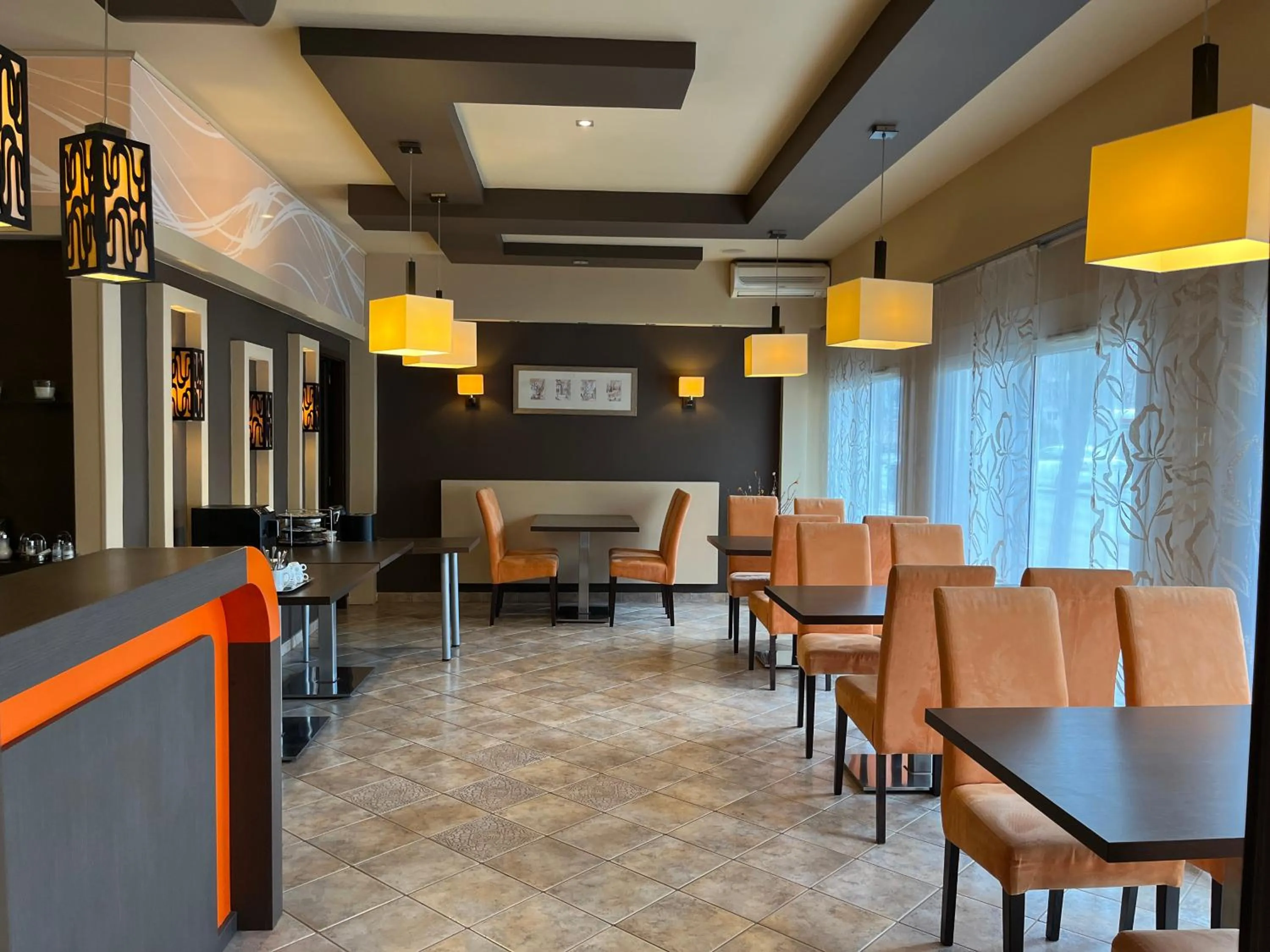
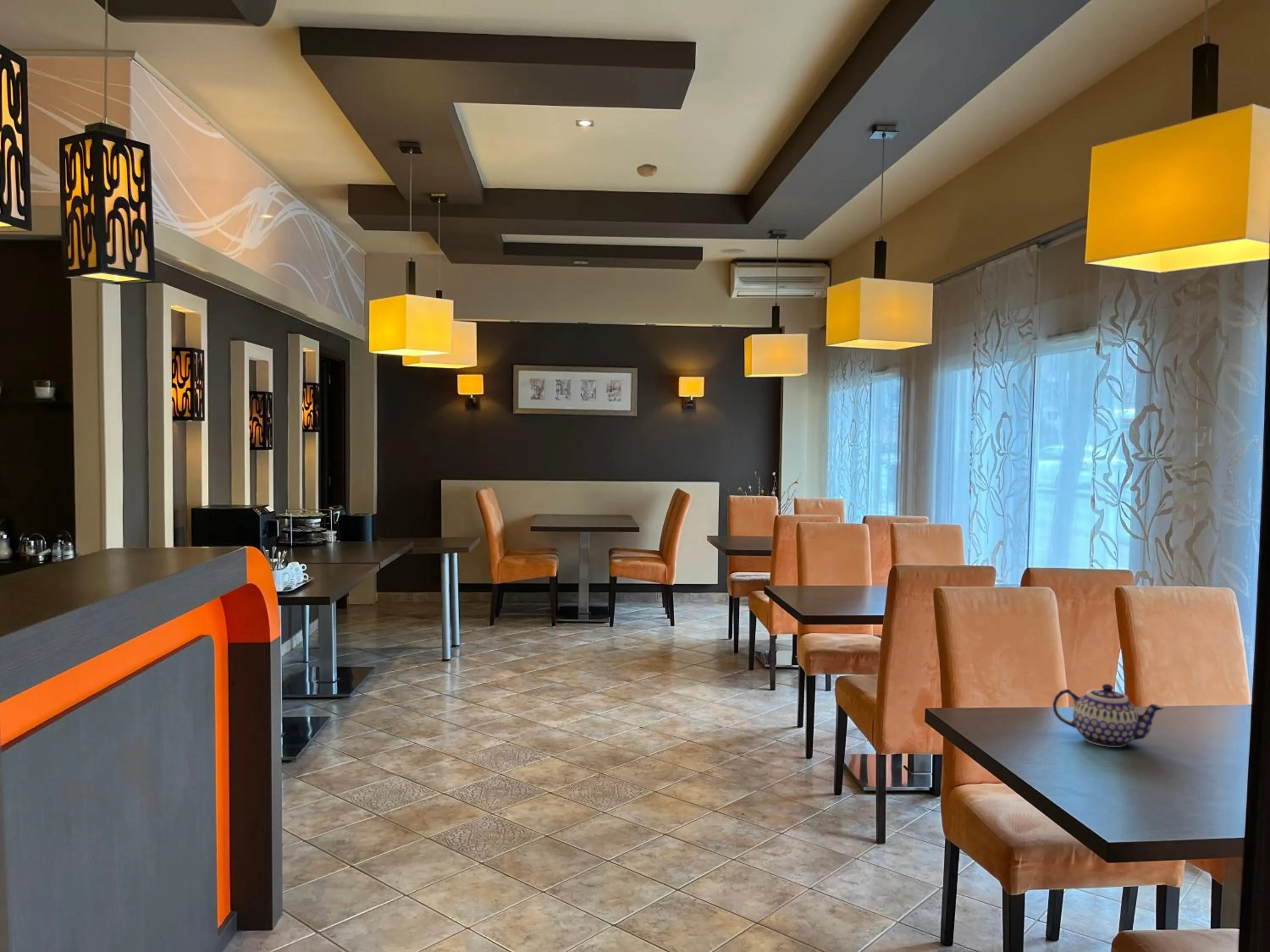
+ smoke detector [636,164,658,177]
+ teapot [1052,684,1164,748]
